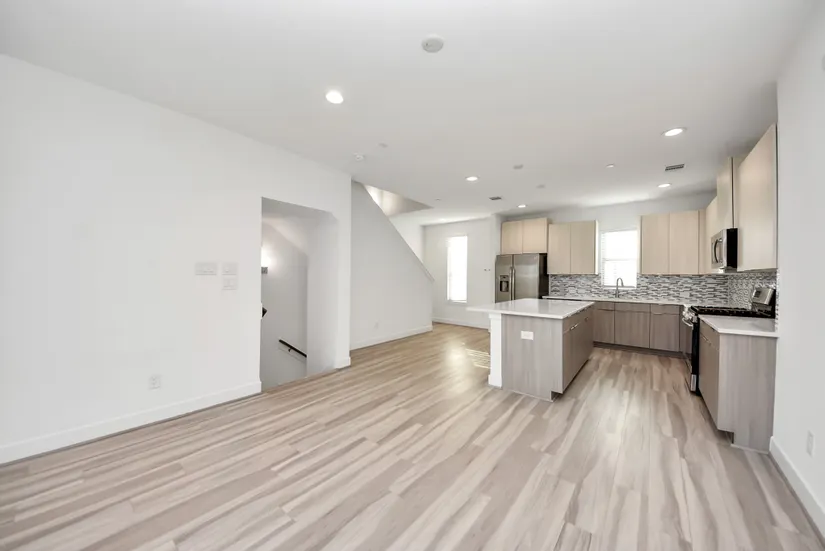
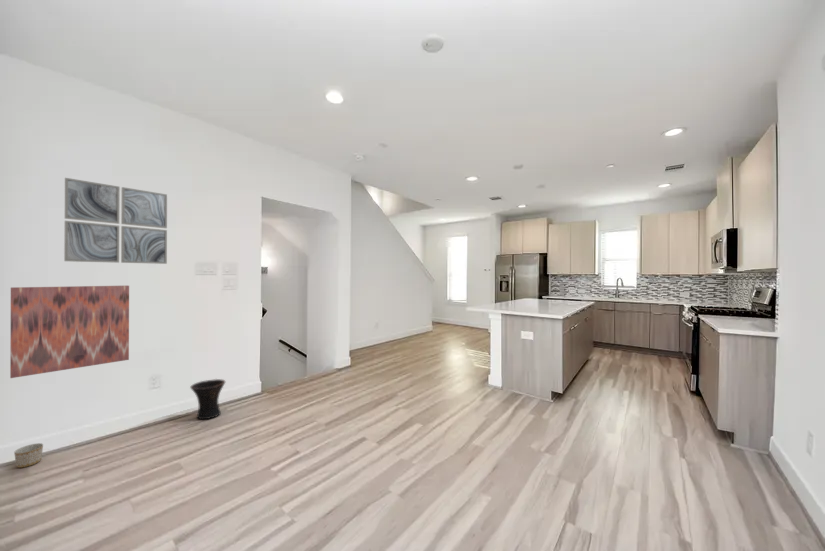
+ wall art [63,177,168,265]
+ wall art [9,285,130,379]
+ vase [189,378,226,420]
+ planter [13,442,44,469]
